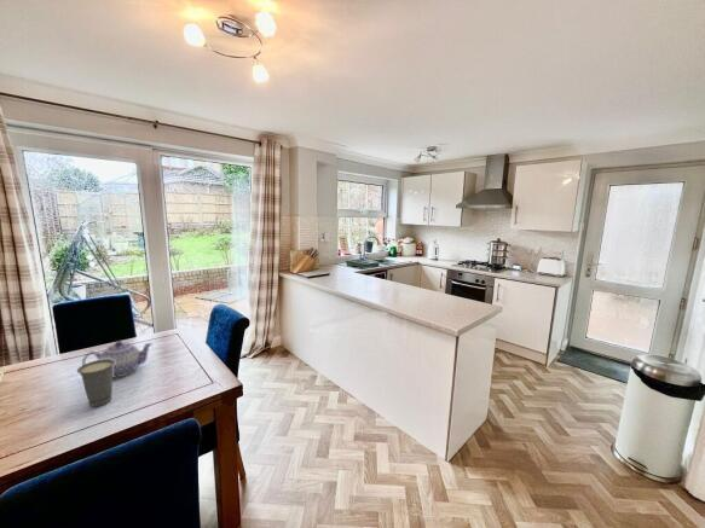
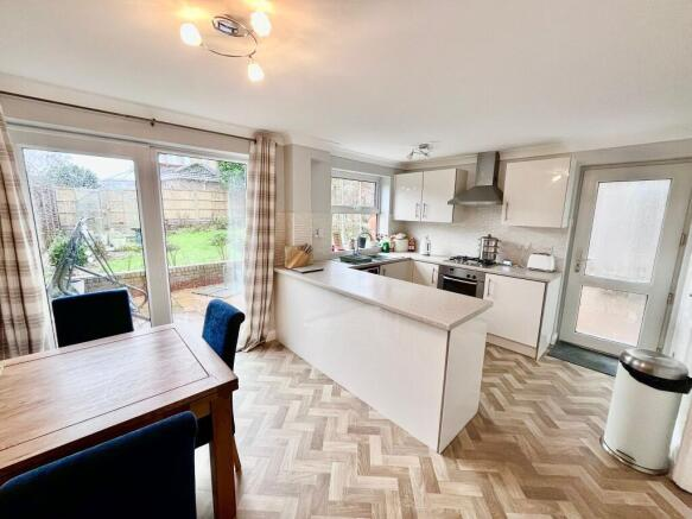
- teapot [81,340,155,379]
- cup [76,359,115,408]
